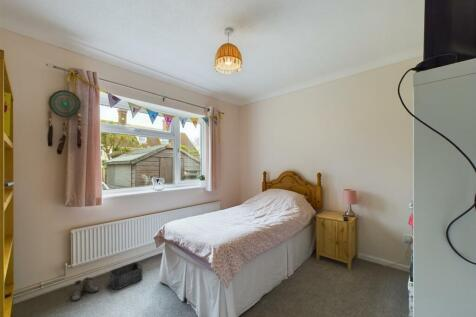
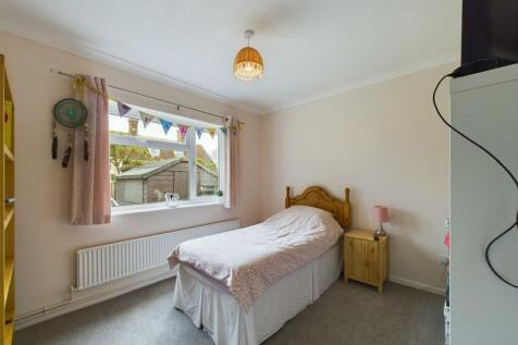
- boots [69,276,100,302]
- storage bin [109,261,143,291]
